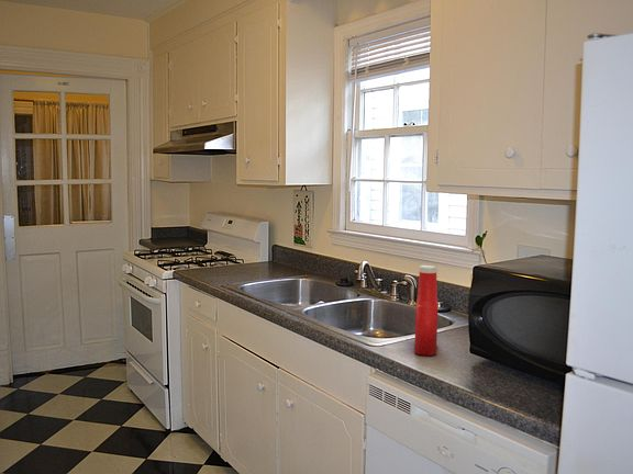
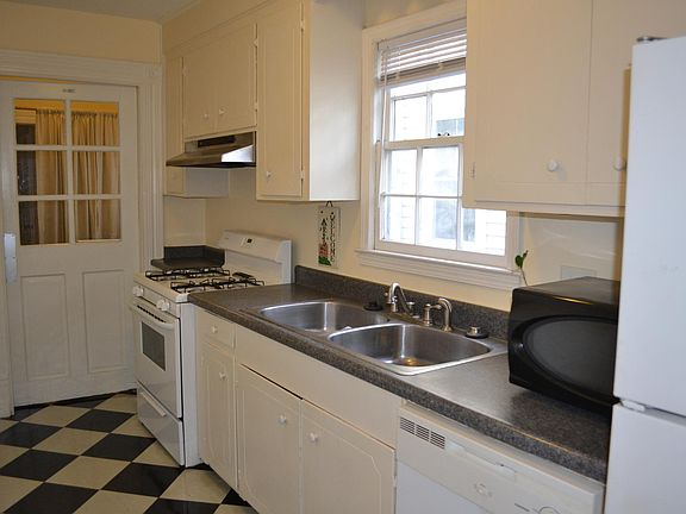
- soap bottle [413,264,438,357]
